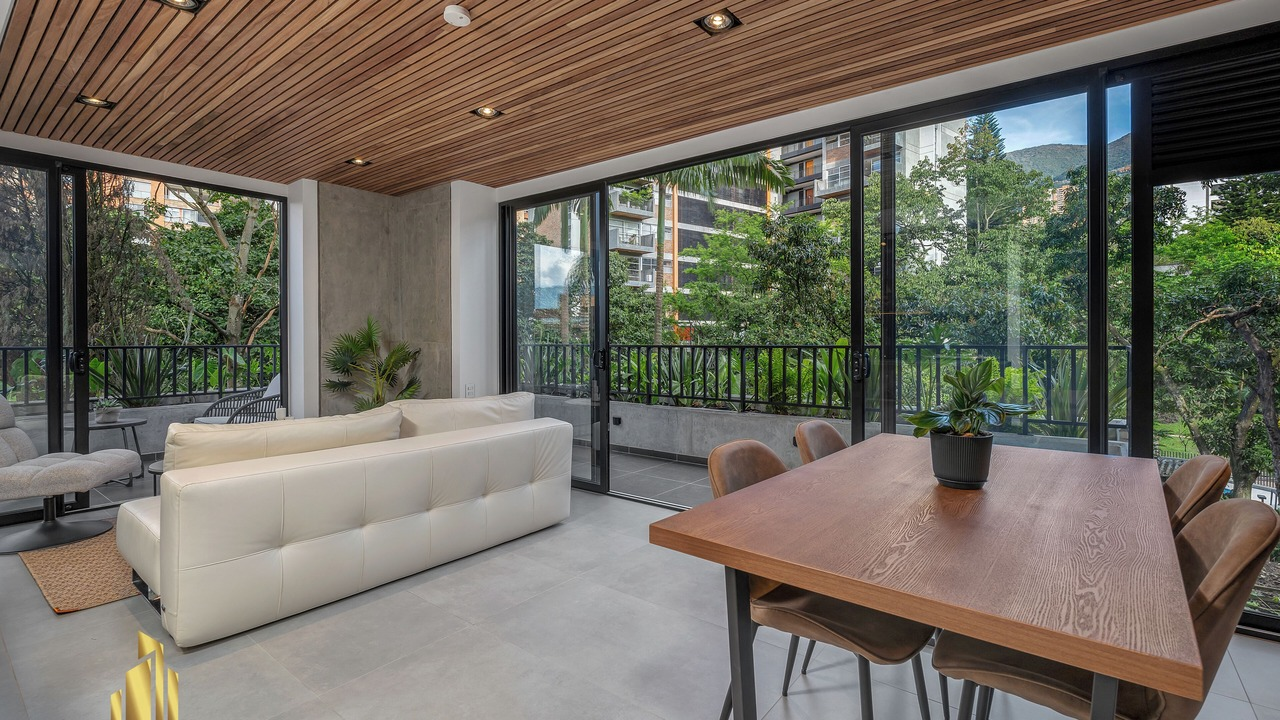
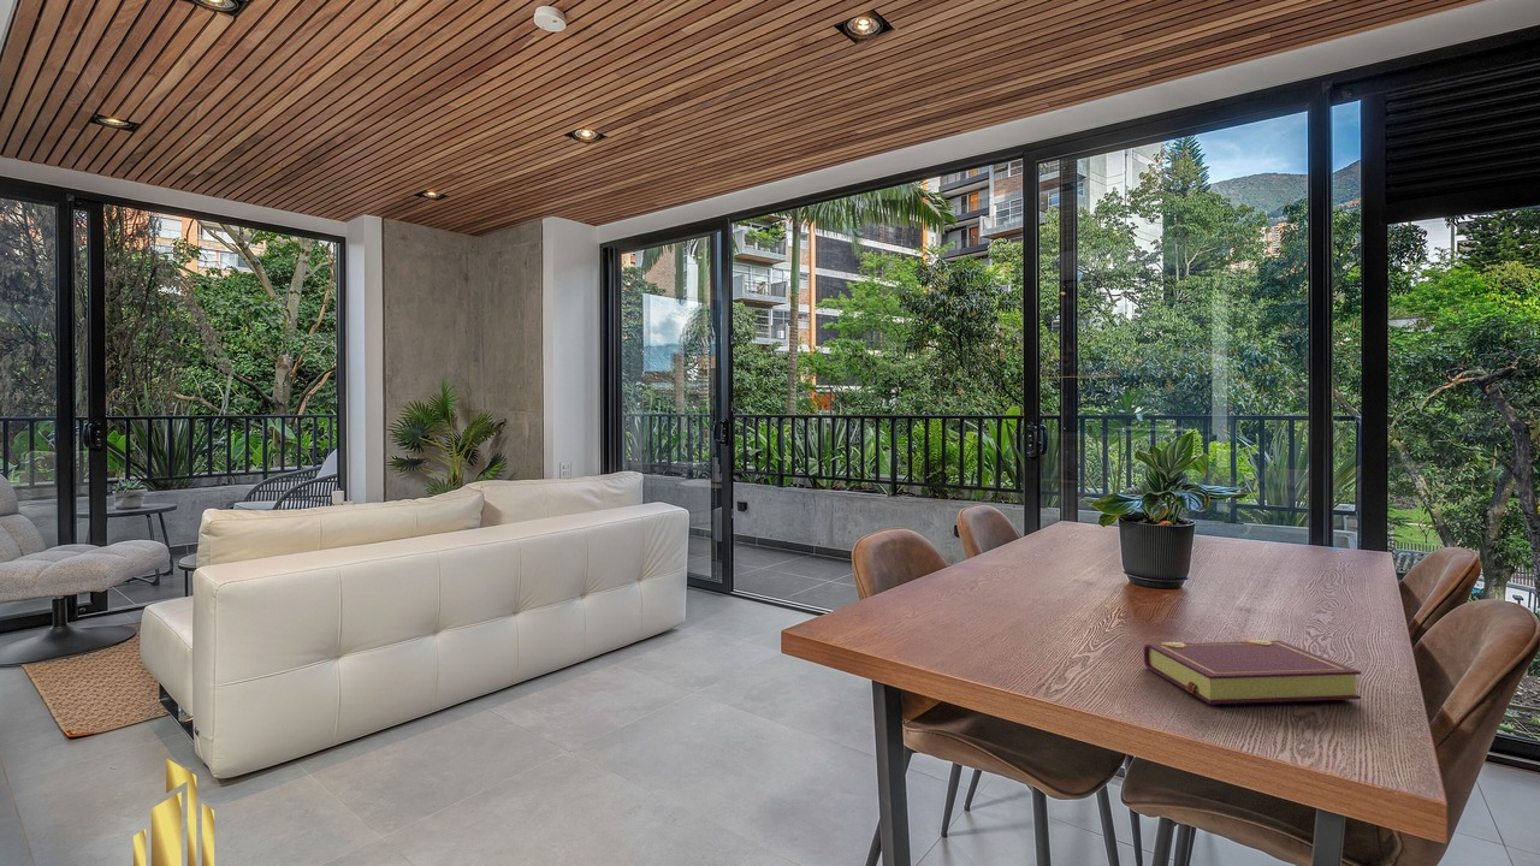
+ book [1143,639,1362,705]
